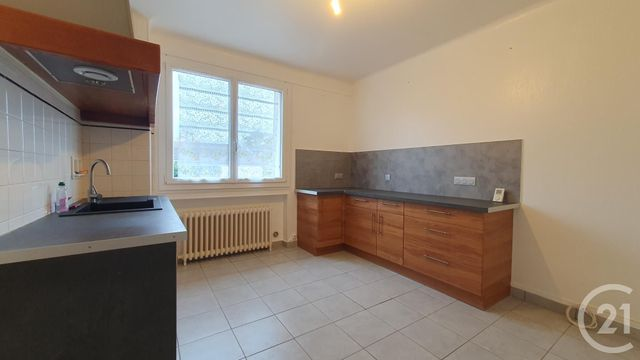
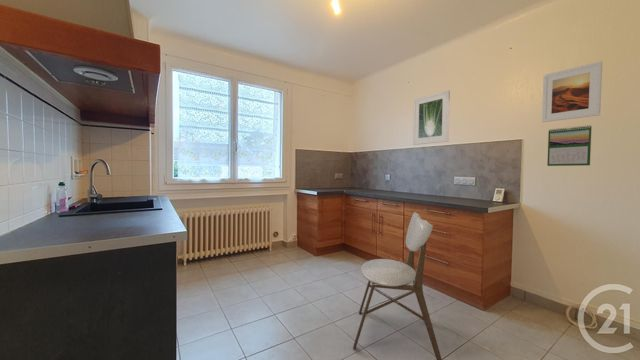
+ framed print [541,60,603,123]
+ dining chair [352,211,443,360]
+ calendar [546,124,593,167]
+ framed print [412,89,451,146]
